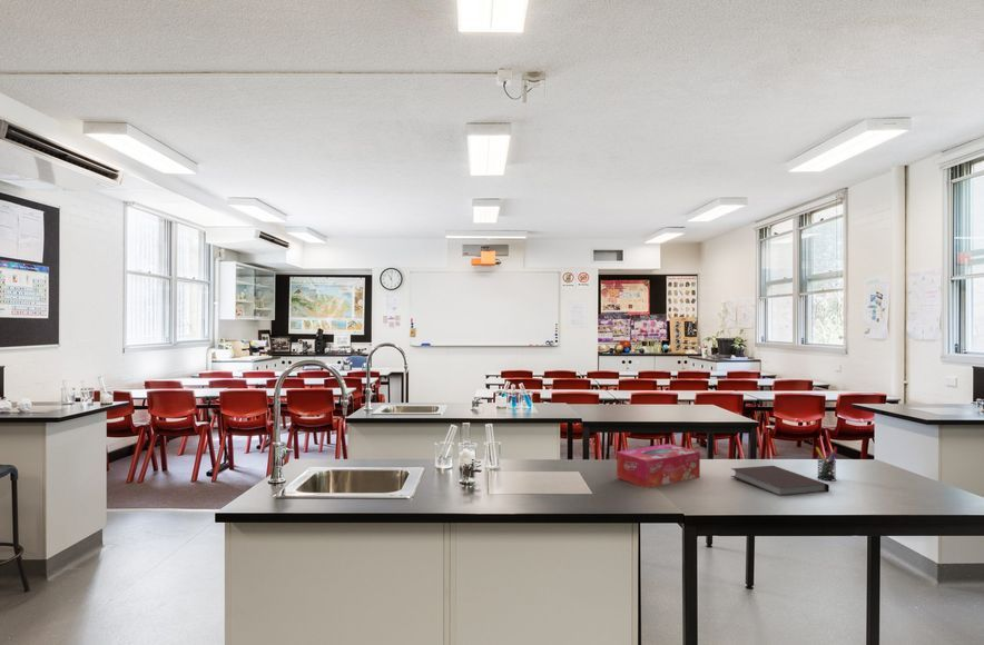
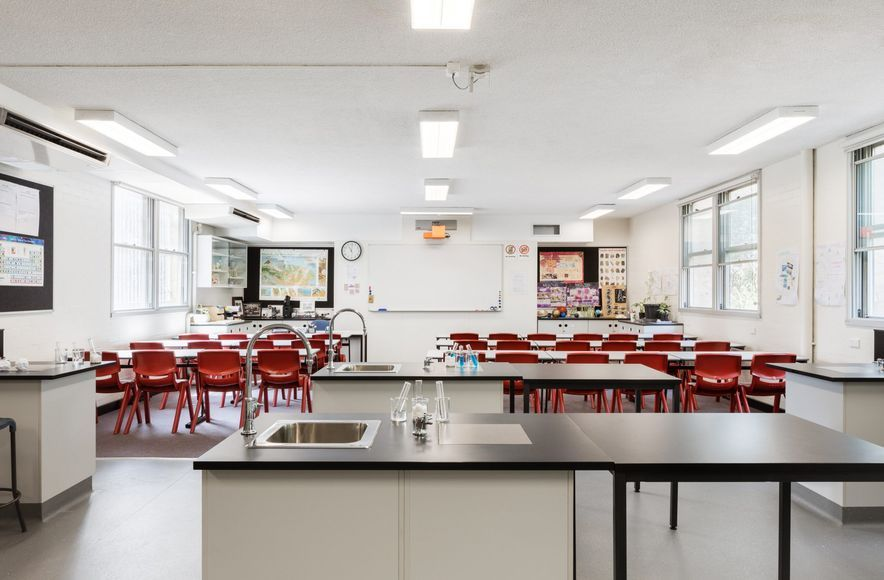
- tissue box [616,443,701,489]
- pen holder [815,446,838,482]
- notebook [730,465,830,497]
